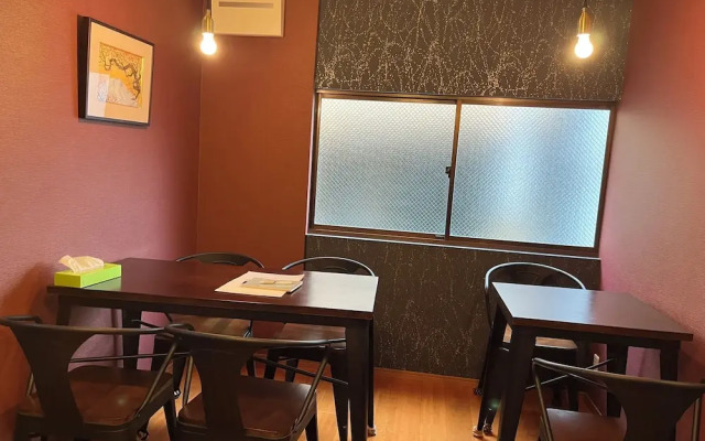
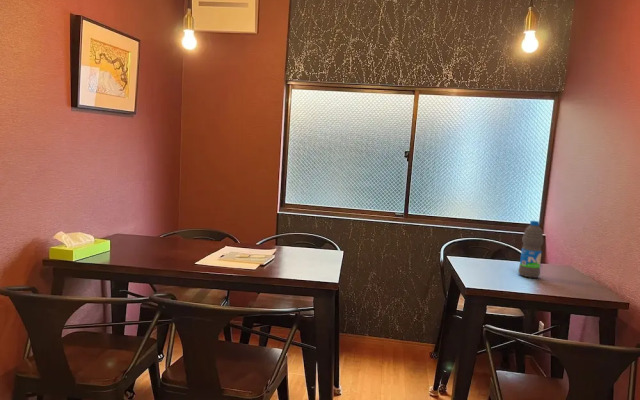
+ water bottle [517,220,545,279]
